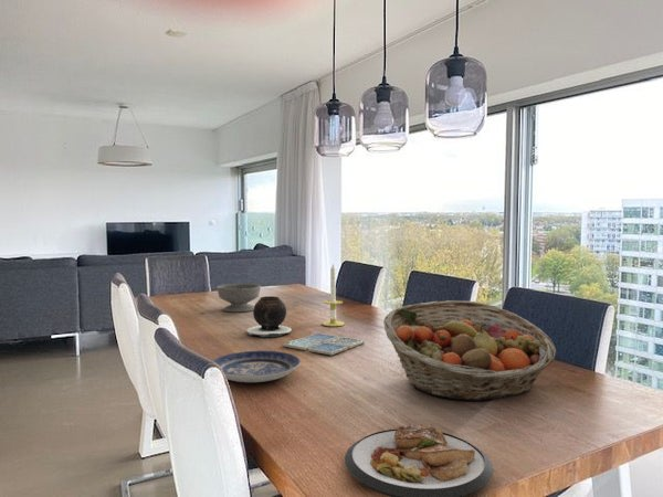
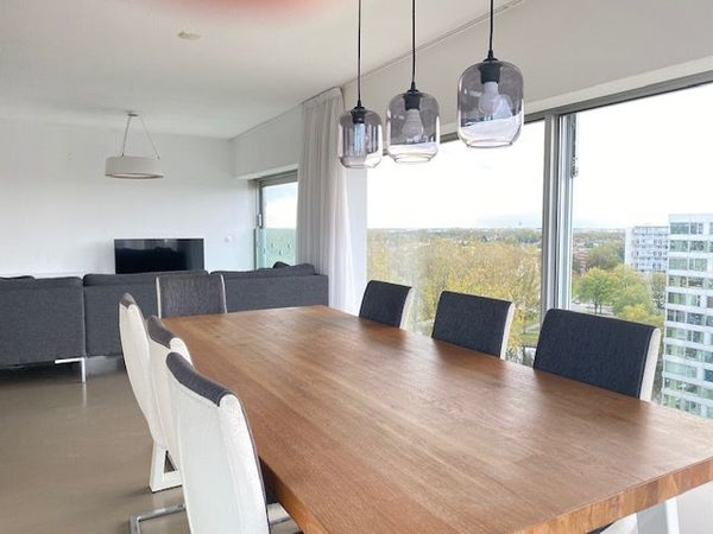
- vase [245,295,293,338]
- candle [320,262,346,327]
- fruit basket [382,299,557,402]
- bowl [215,283,262,313]
- plate [344,424,494,497]
- drink coaster [282,332,366,357]
- plate [212,350,302,383]
